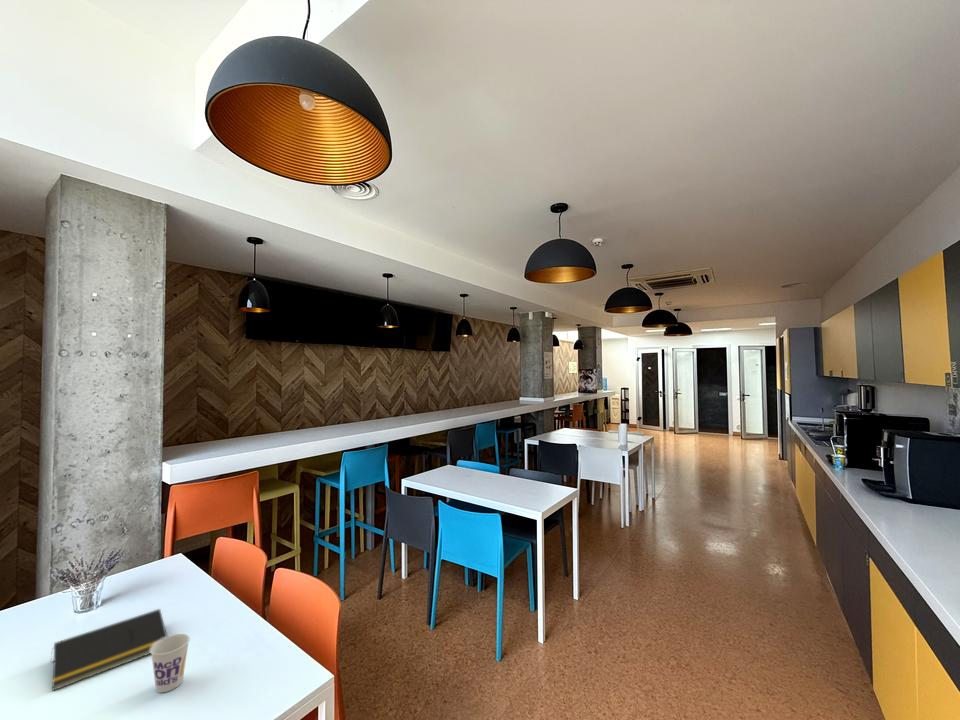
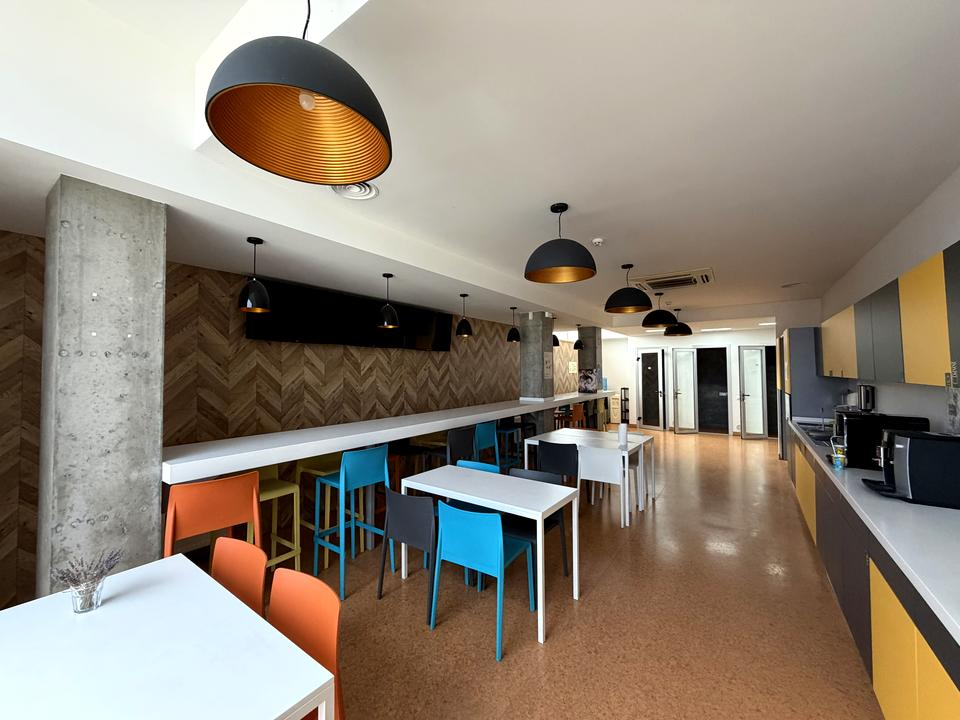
- cup [150,633,191,694]
- notepad [49,608,168,692]
